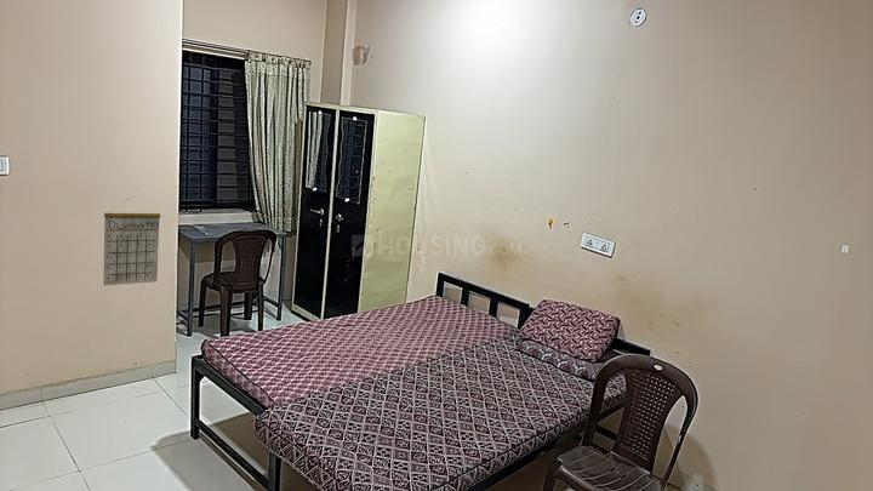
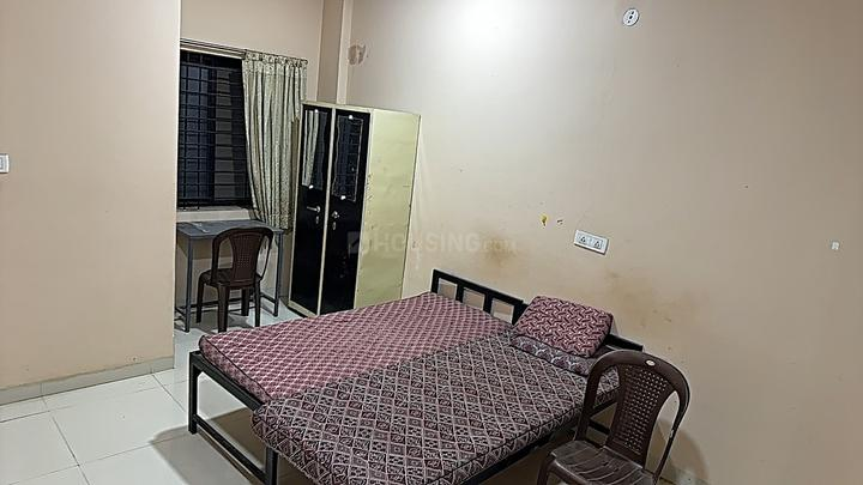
- calendar [102,195,161,286]
